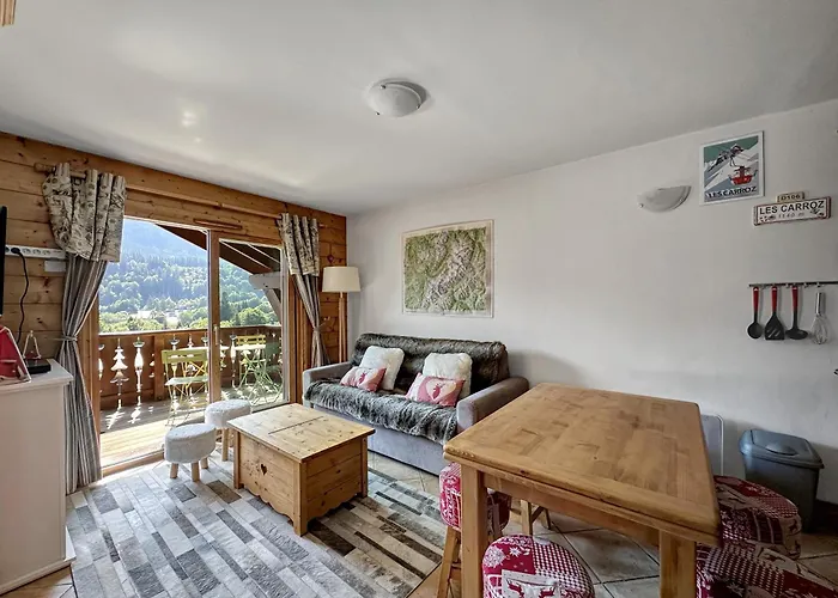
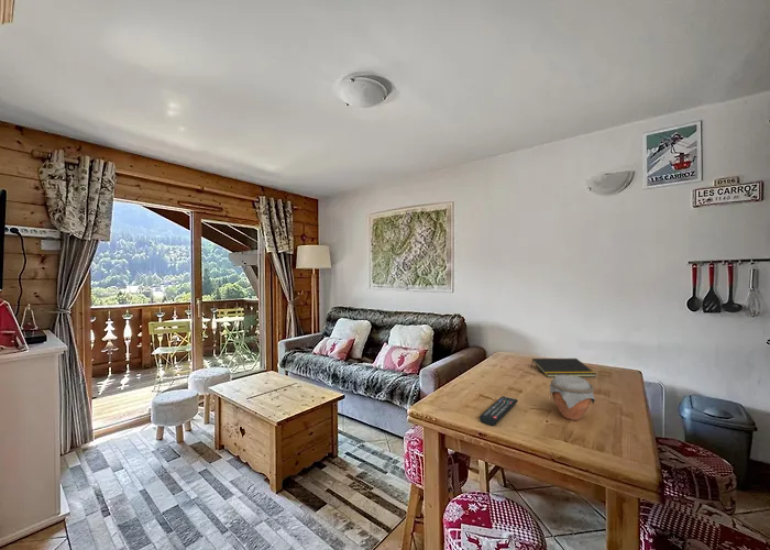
+ jar [549,375,596,421]
+ notepad [530,358,597,378]
+ remote control [479,395,519,427]
